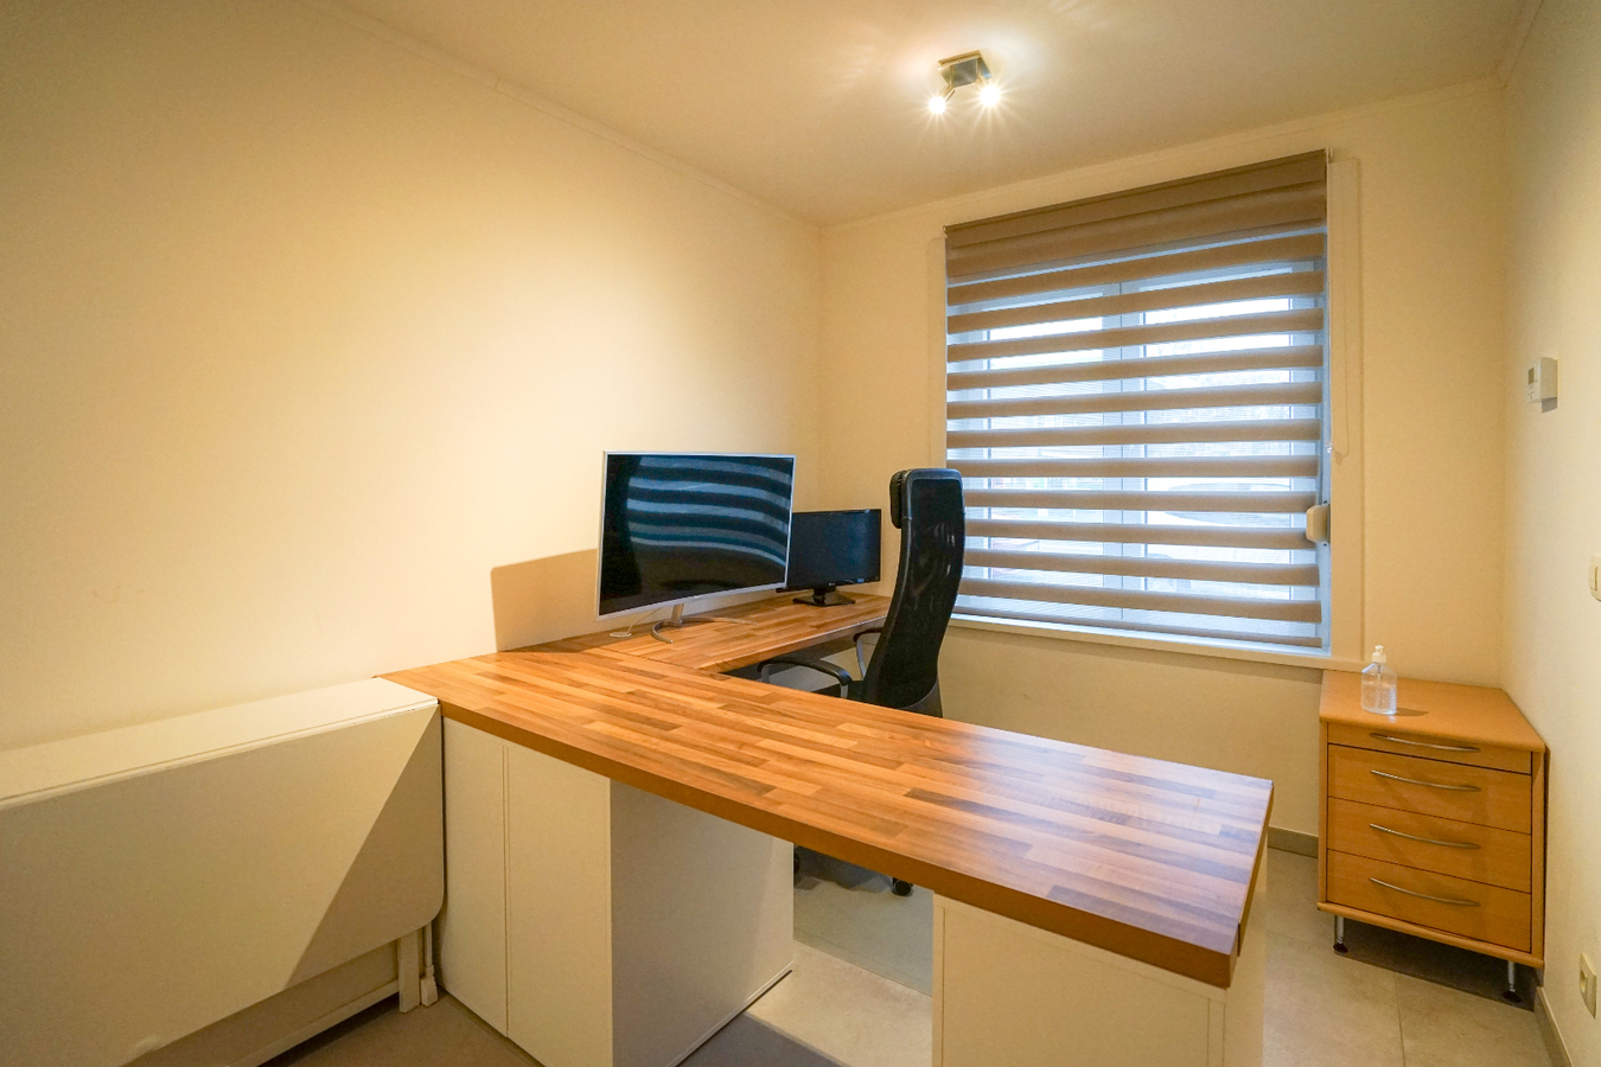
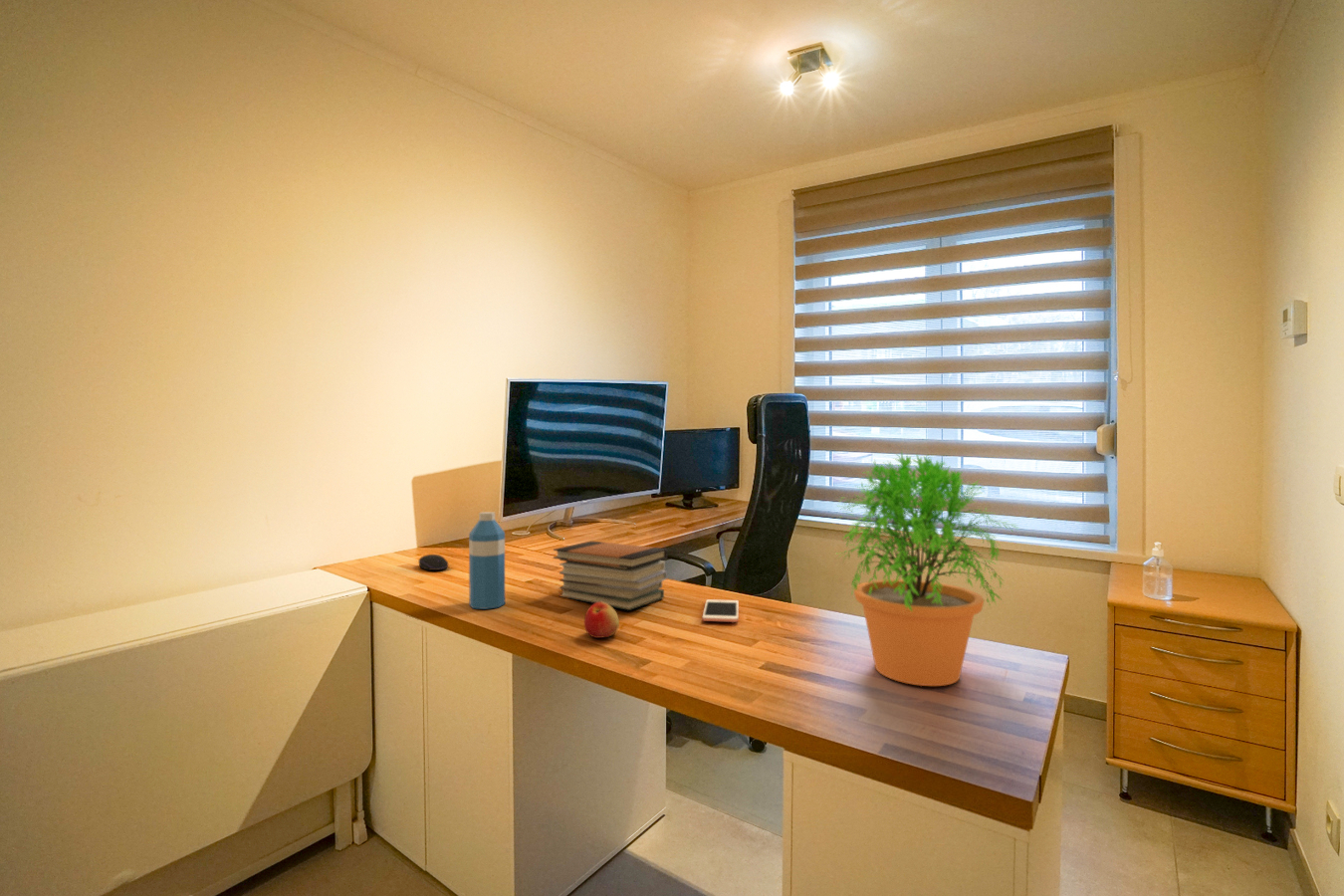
+ cell phone [702,598,740,623]
+ book stack [553,540,668,611]
+ potted plant [836,450,1020,687]
+ apple [583,602,620,639]
+ computer mouse [417,554,449,571]
+ water bottle [468,511,506,610]
